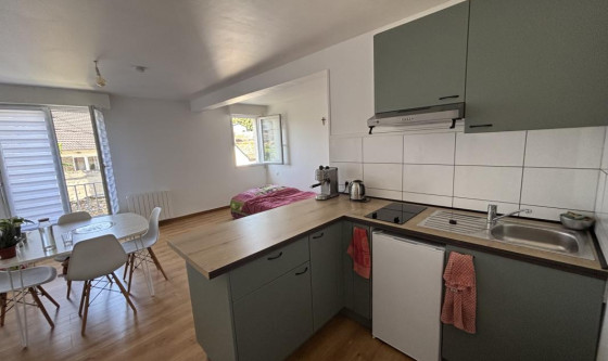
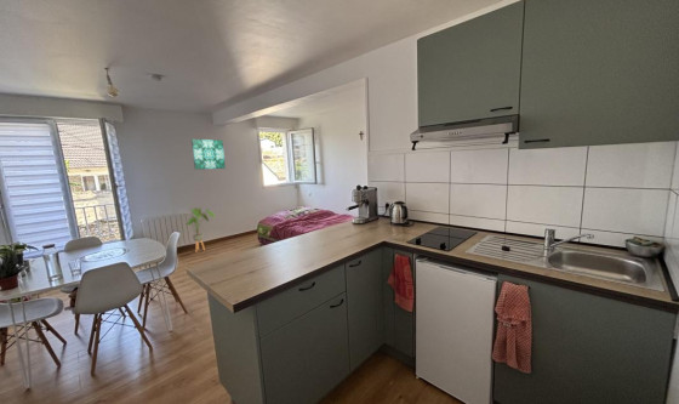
+ wall art [190,138,227,171]
+ house plant [186,206,216,254]
